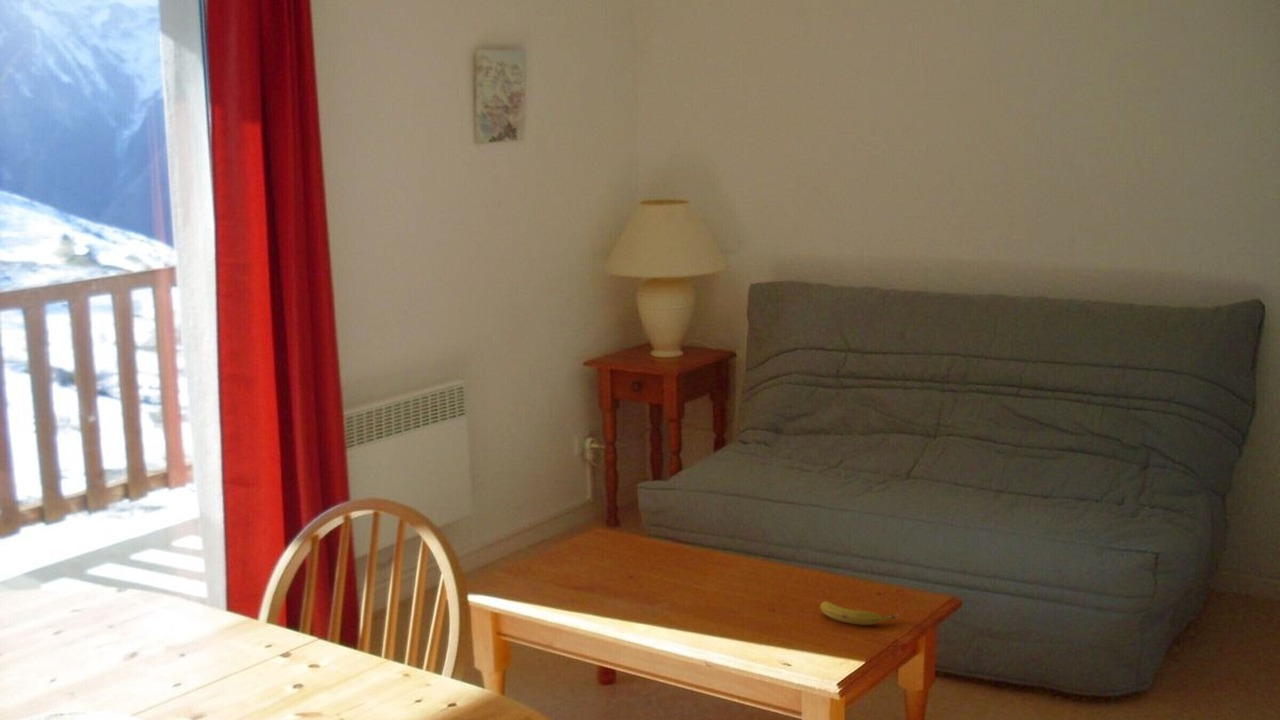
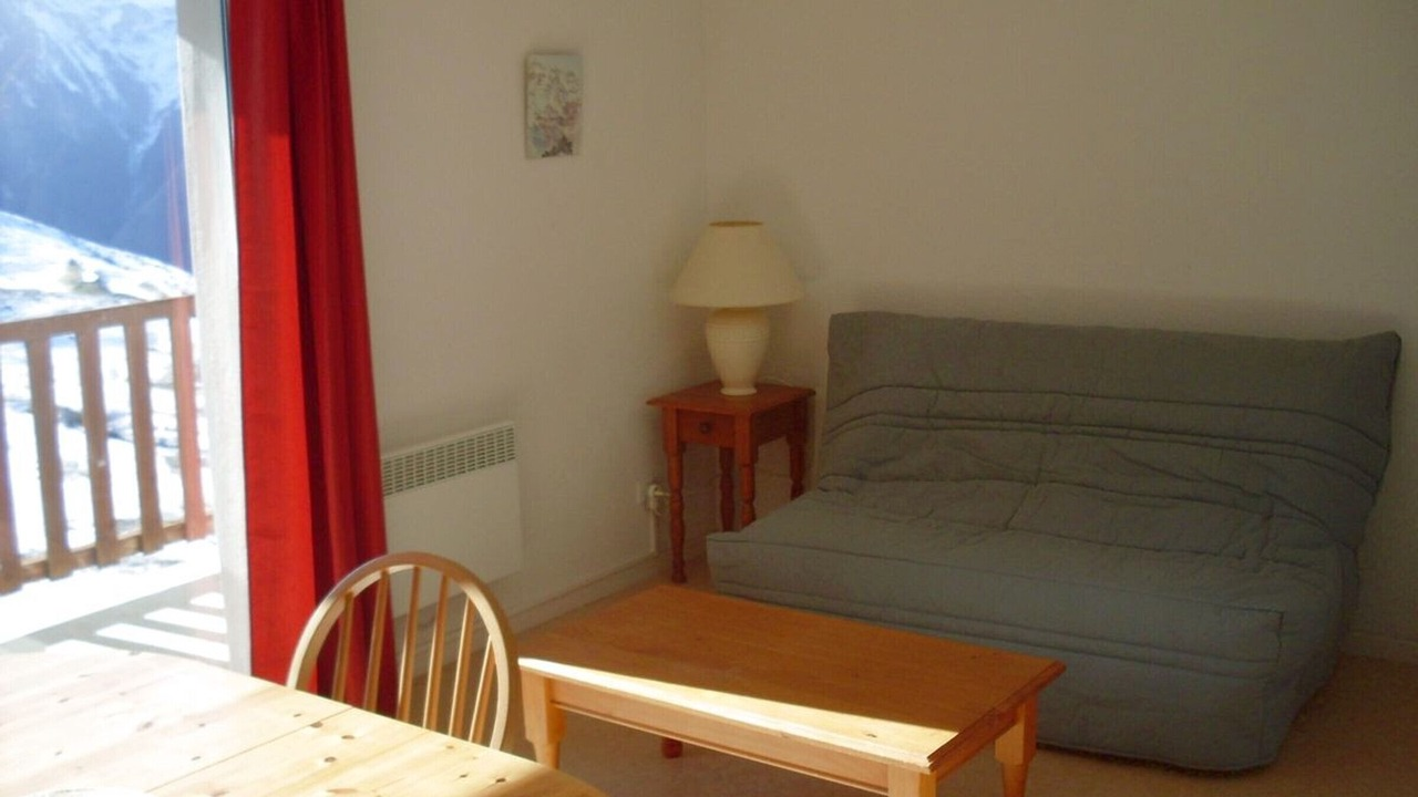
- banana [819,600,900,626]
